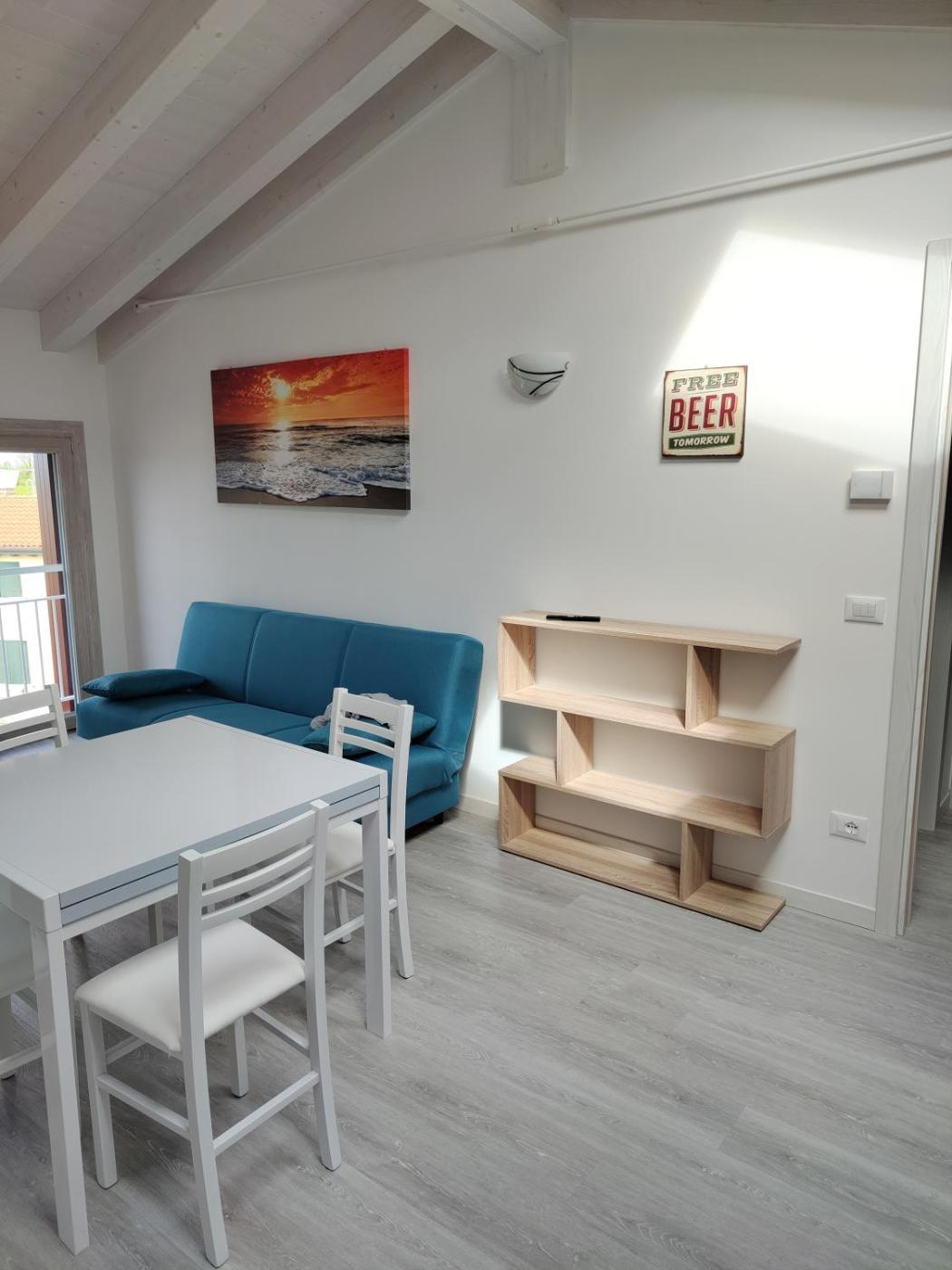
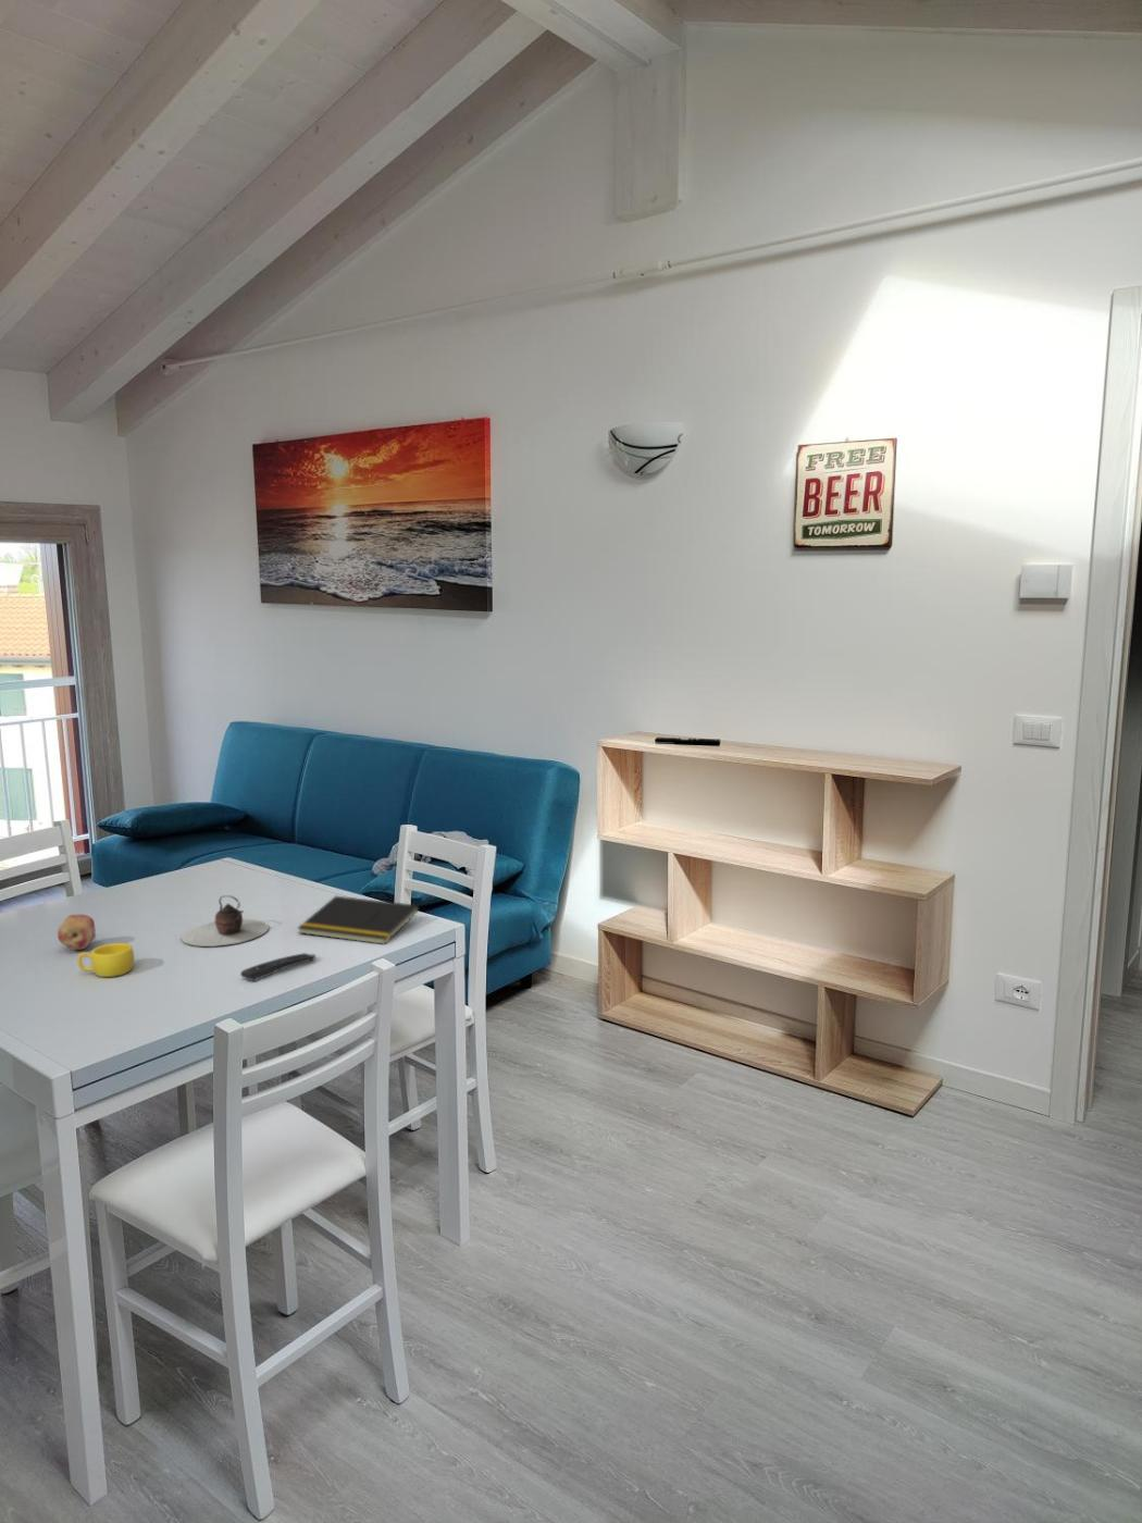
+ fruit [56,914,97,951]
+ cup [76,943,134,979]
+ teapot [181,895,270,947]
+ remote control [239,952,317,982]
+ notepad [297,896,420,945]
